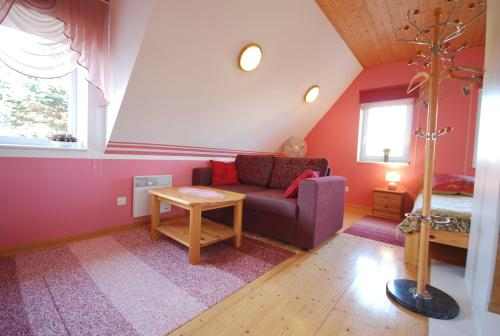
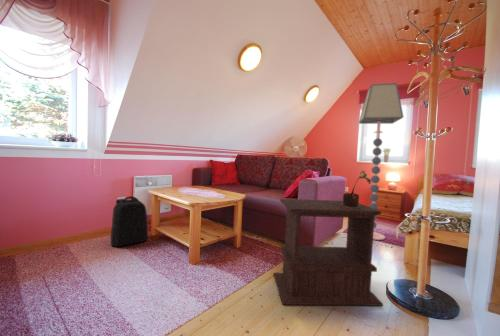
+ side table [272,198,384,307]
+ floor lamp [358,82,404,241]
+ potted plant [341,170,372,208]
+ backpack [109,195,149,248]
